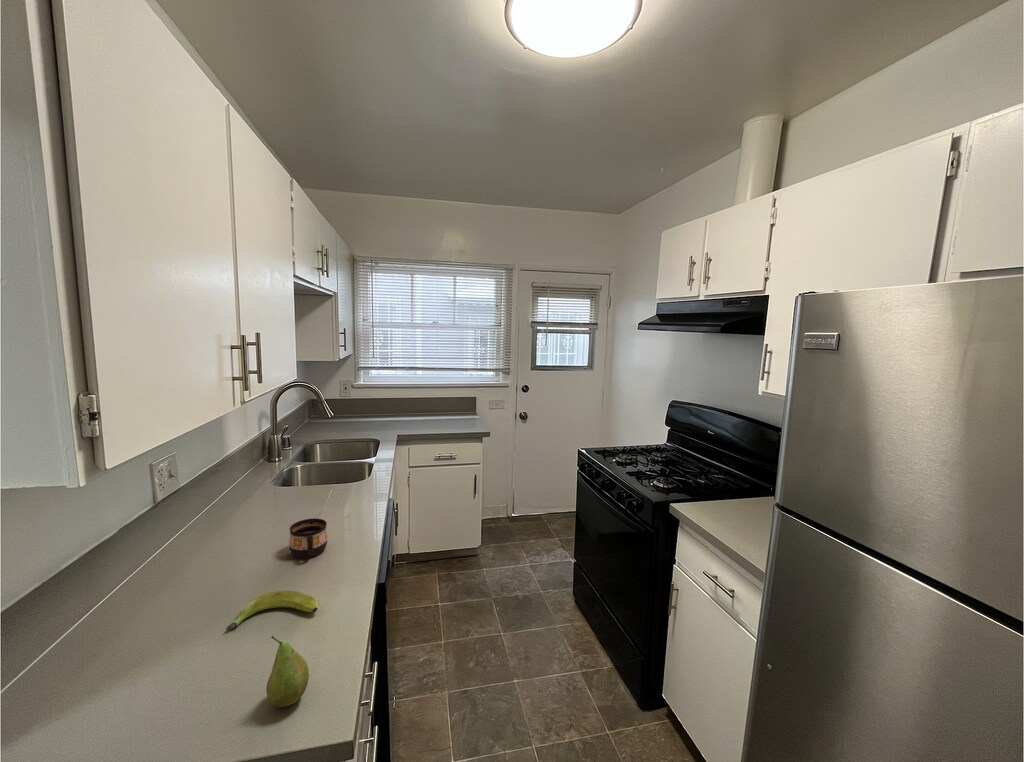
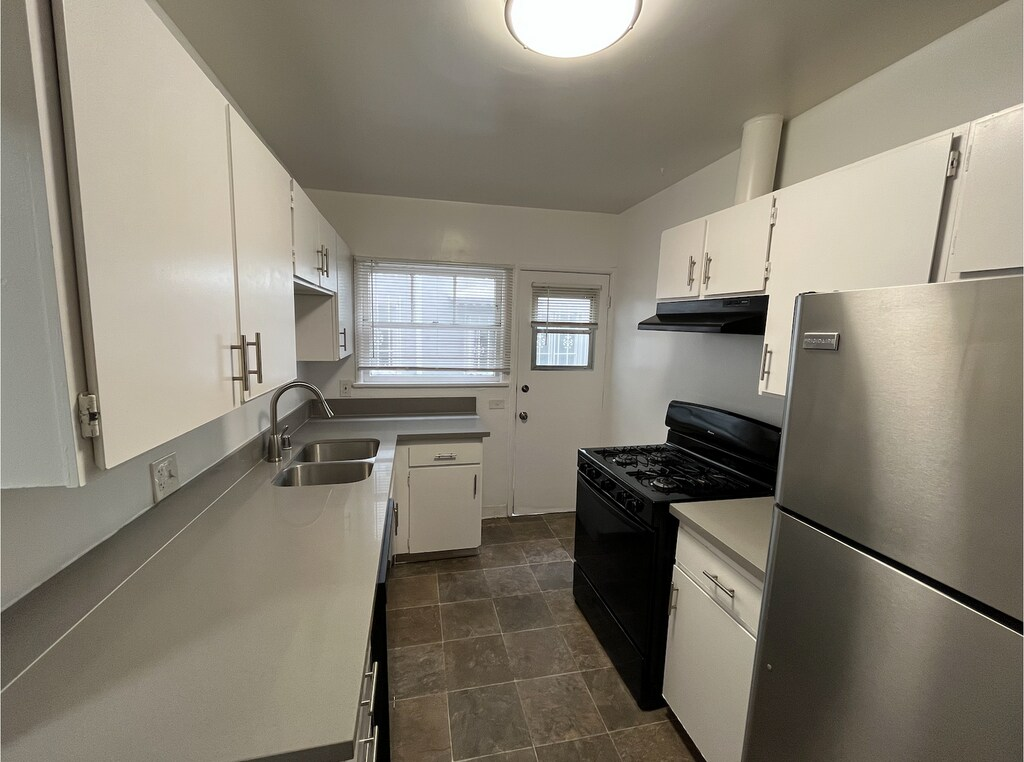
- fruit [265,635,310,708]
- cup [288,518,328,559]
- banana [225,590,319,631]
